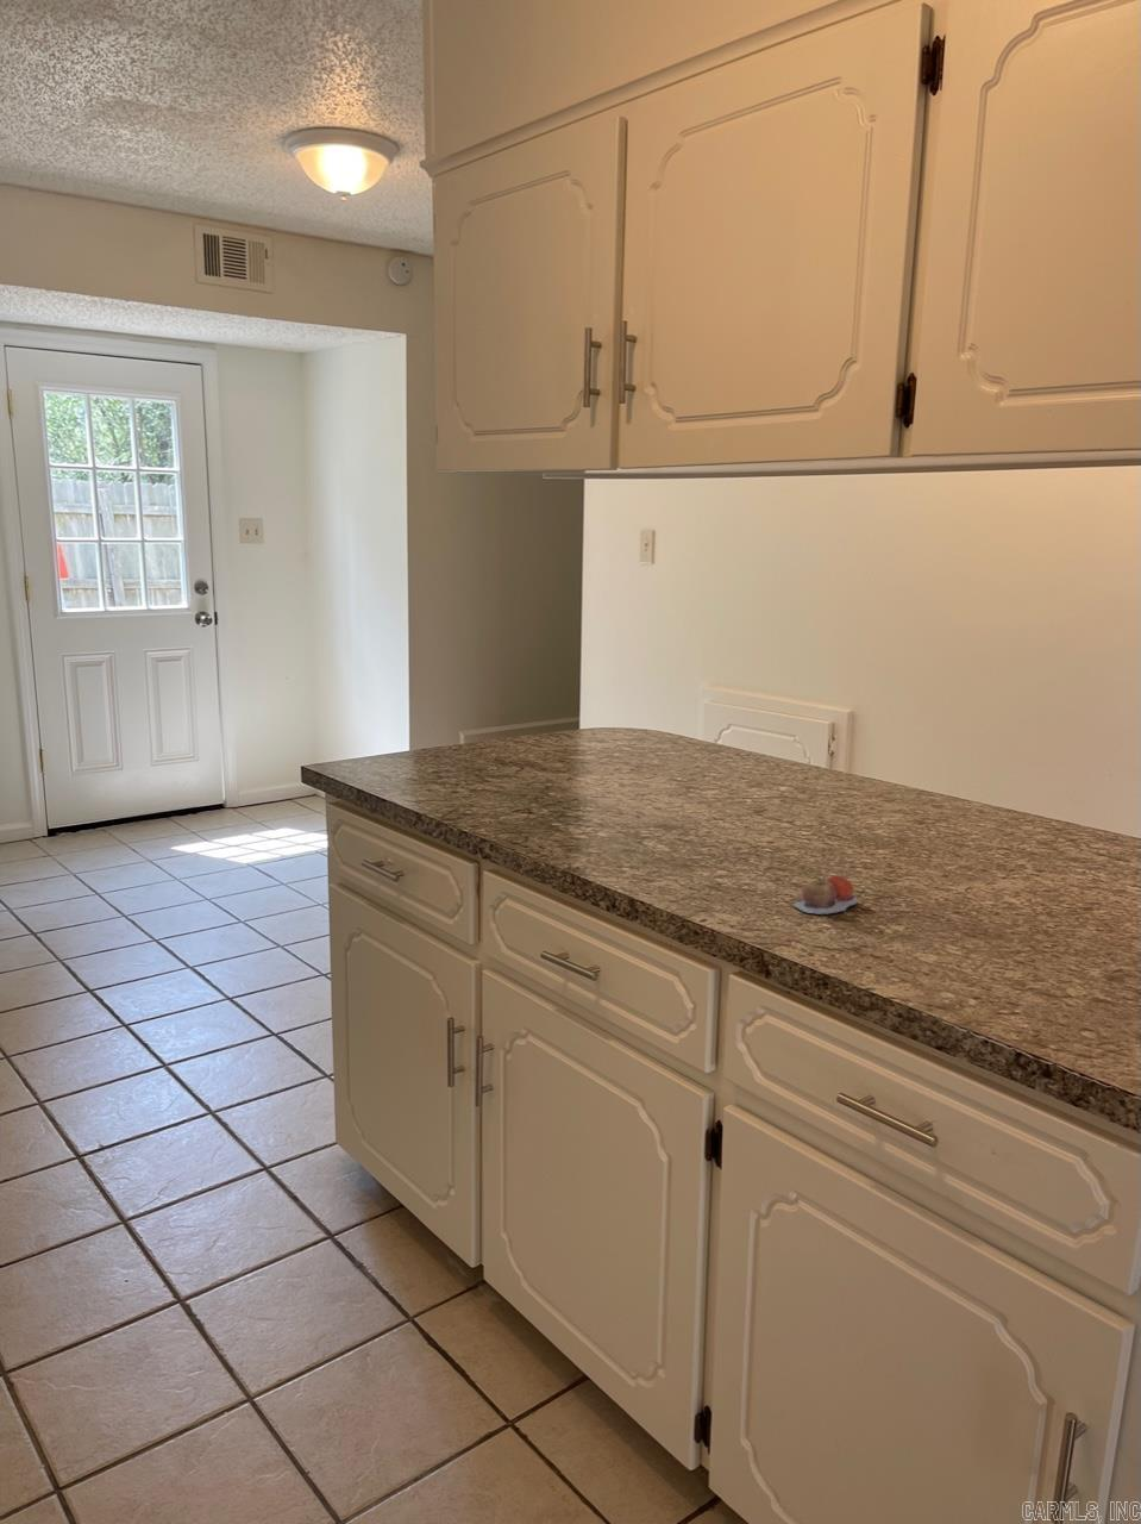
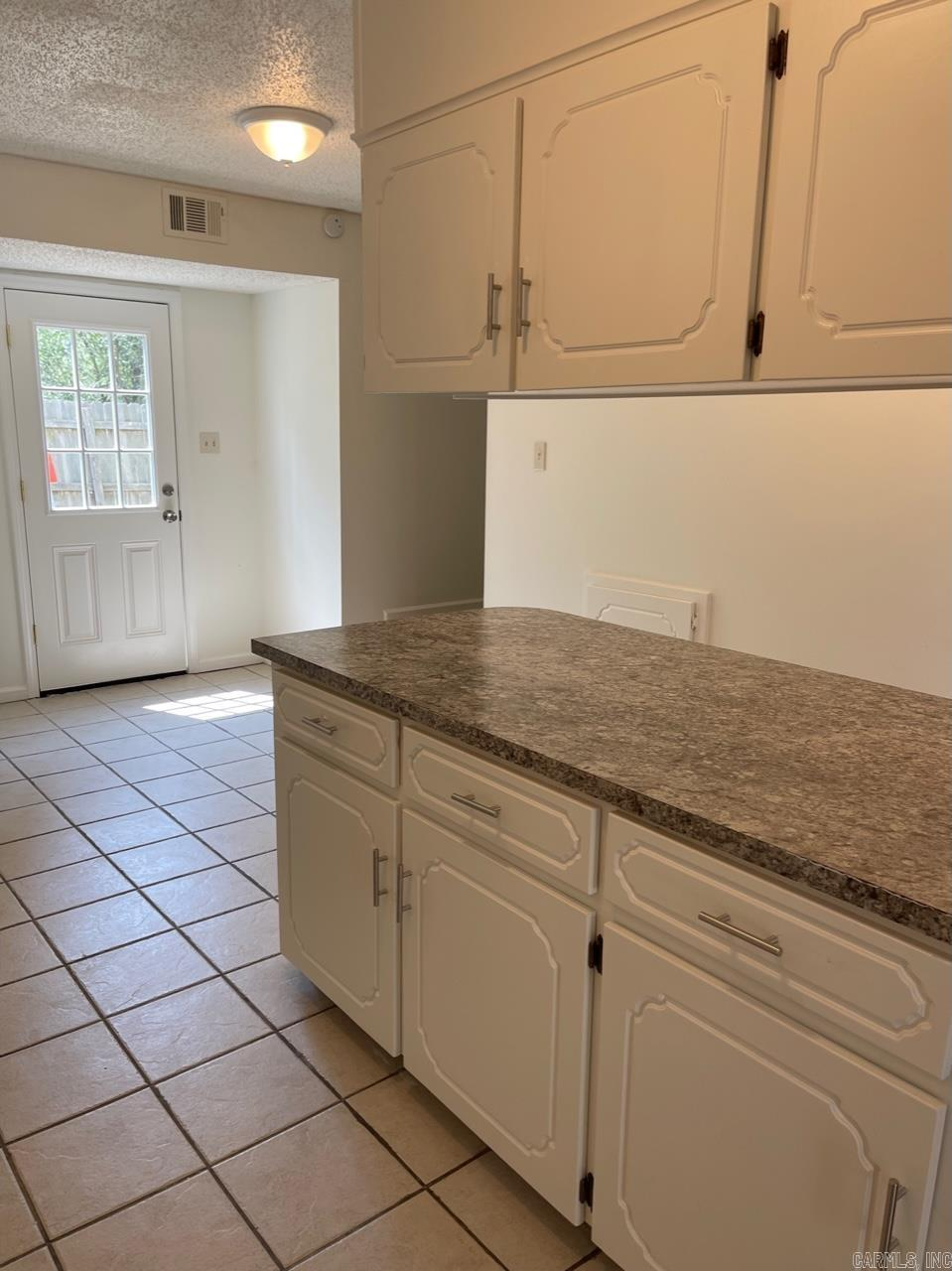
- apple [792,875,859,916]
